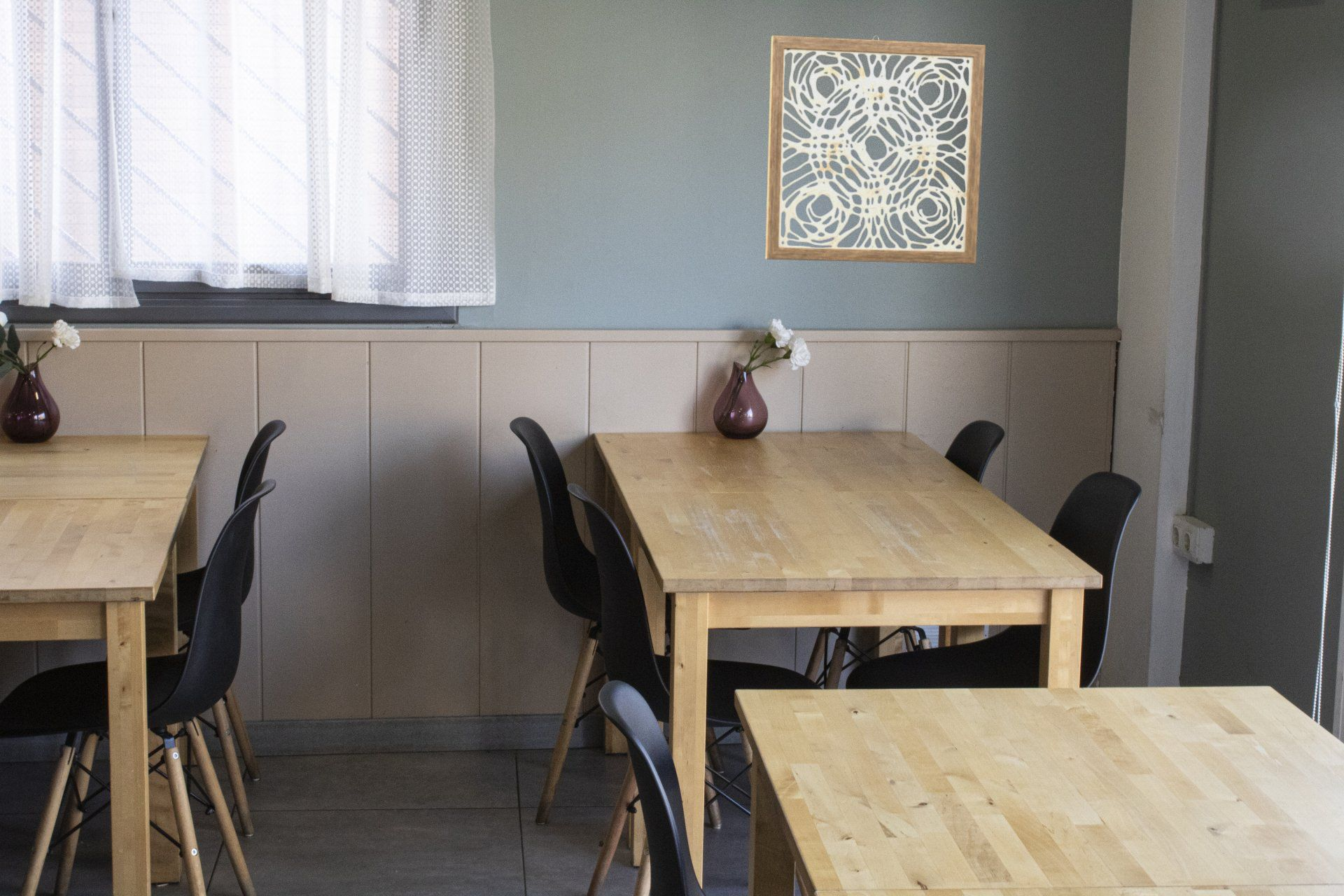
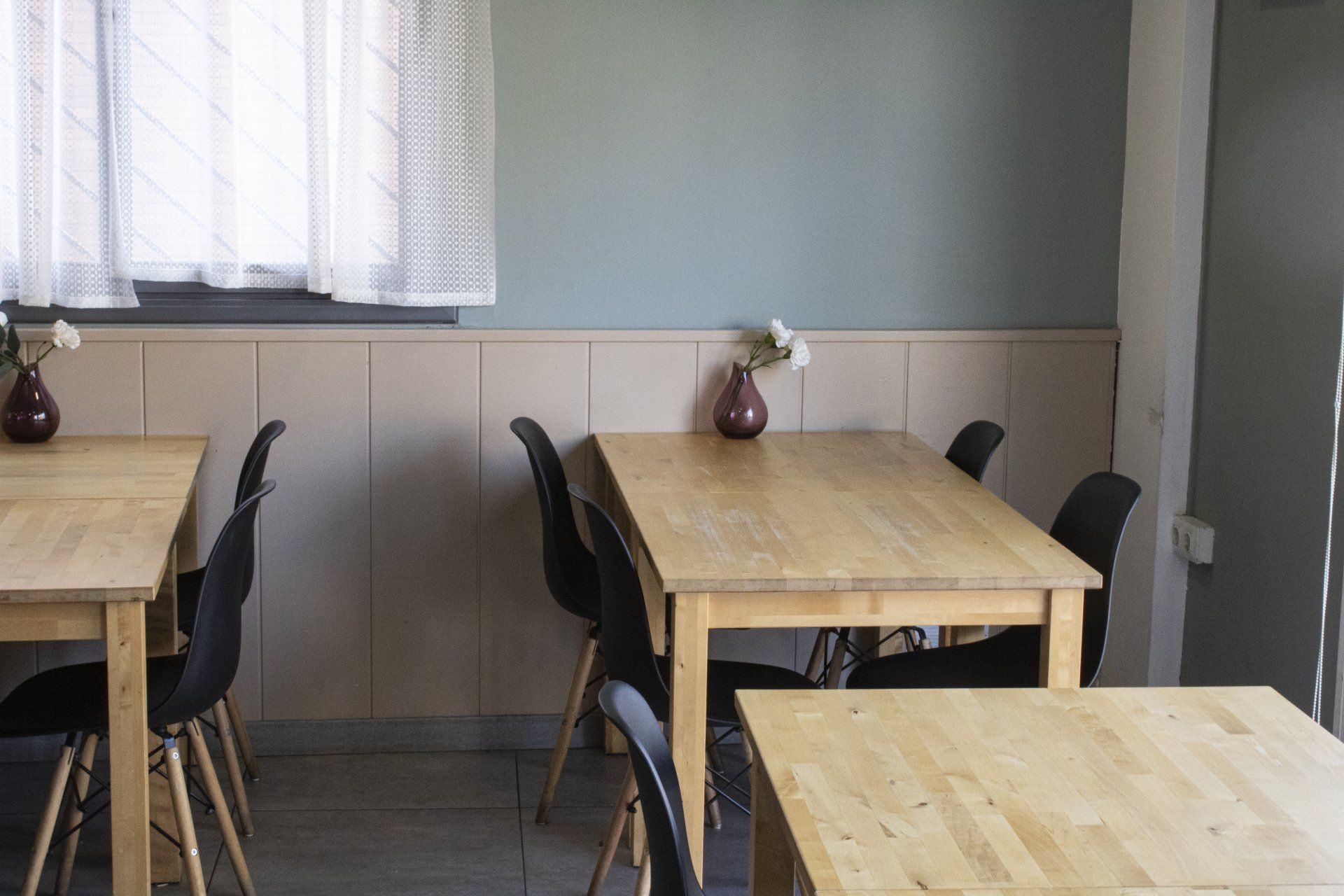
- wall art [765,35,986,265]
